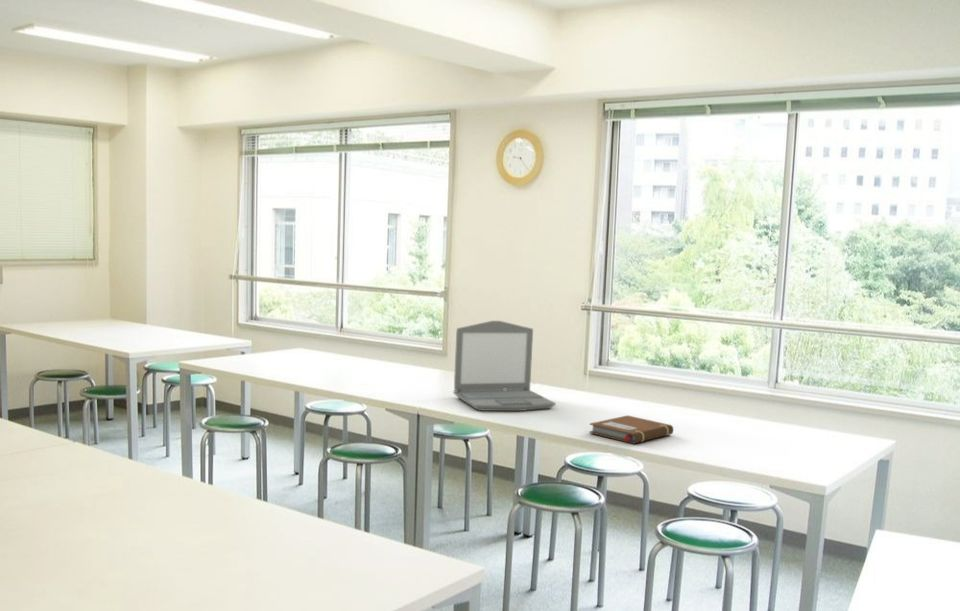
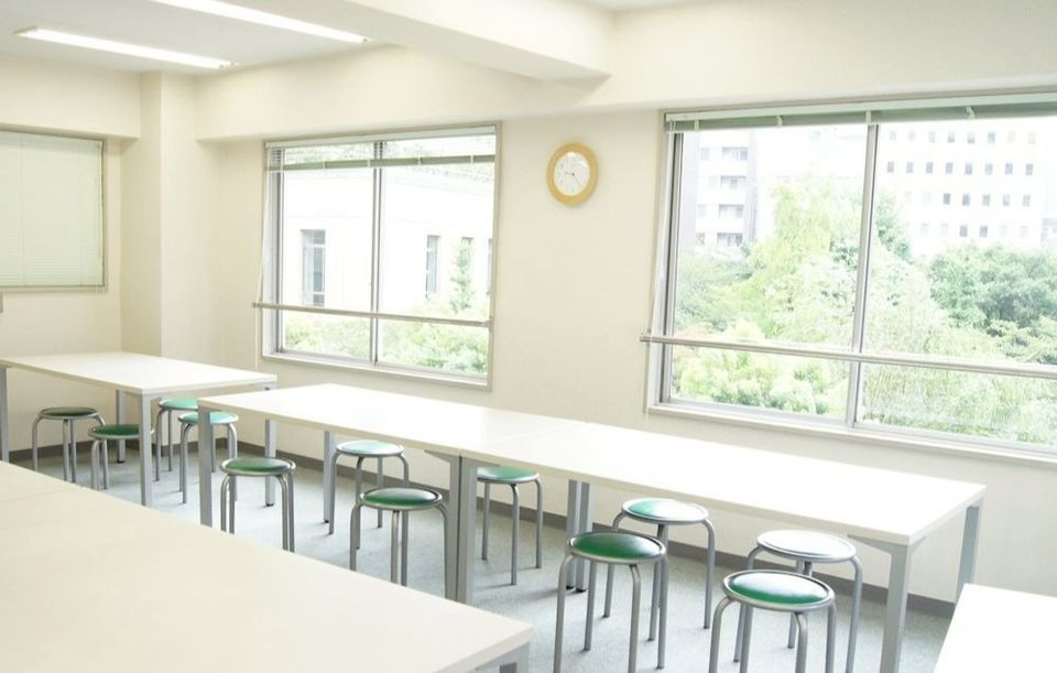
- laptop [452,320,557,412]
- notebook [588,414,674,445]
